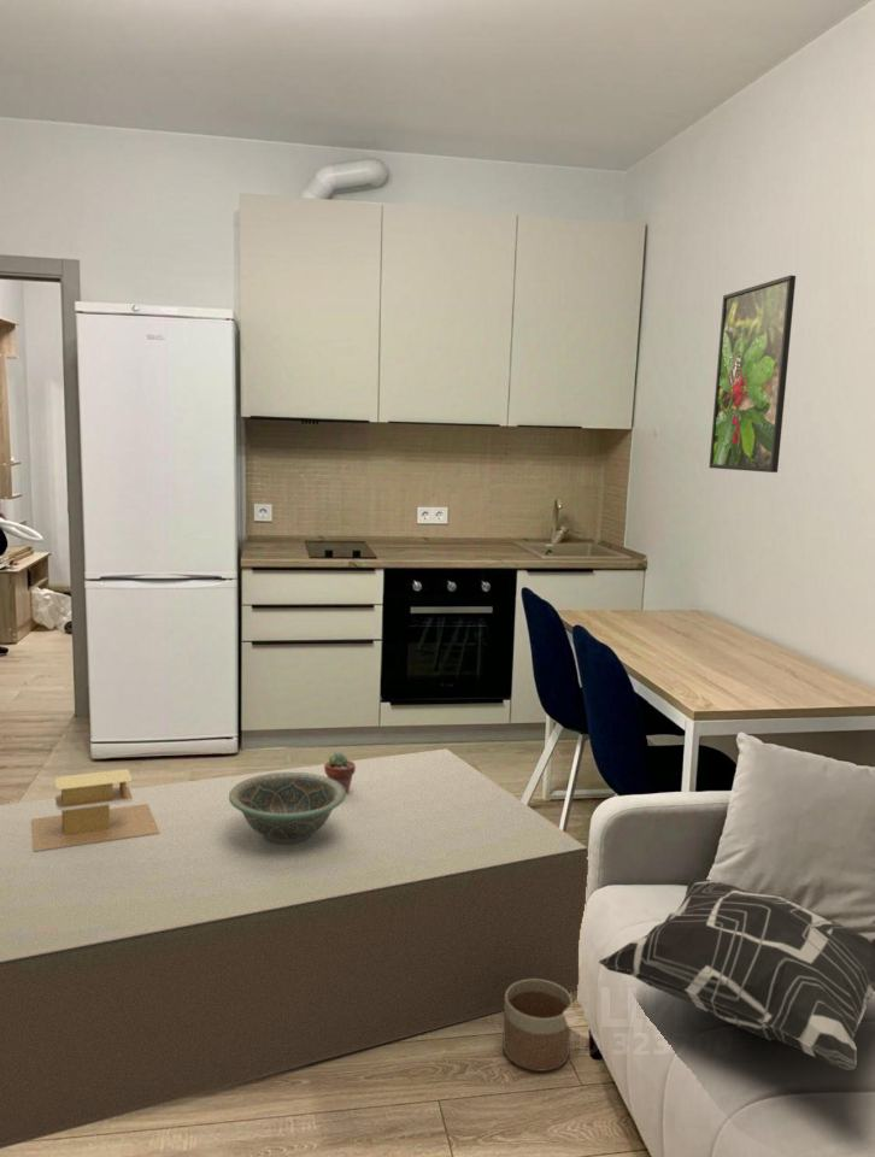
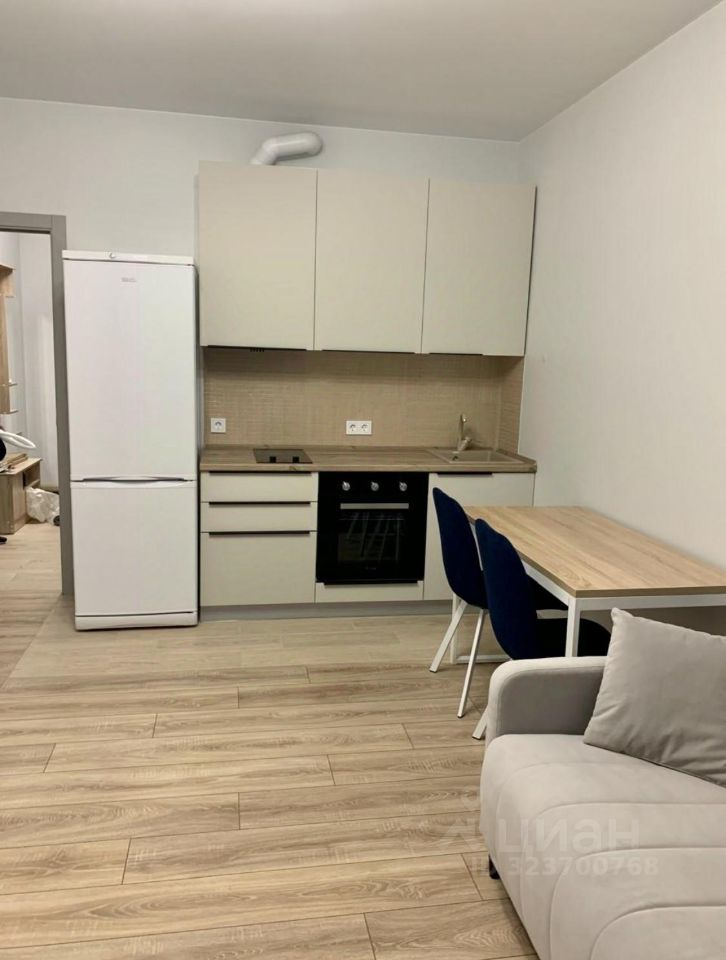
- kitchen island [30,768,160,851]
- potted succulent [324,751,356,794]
- coffee table [0,747,589,1150]
- planter [501,979,574,1071]
- decorative bowl [229,773,346,845]
- decorative pillow [597,875,875,1071]
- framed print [707,274,797,474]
